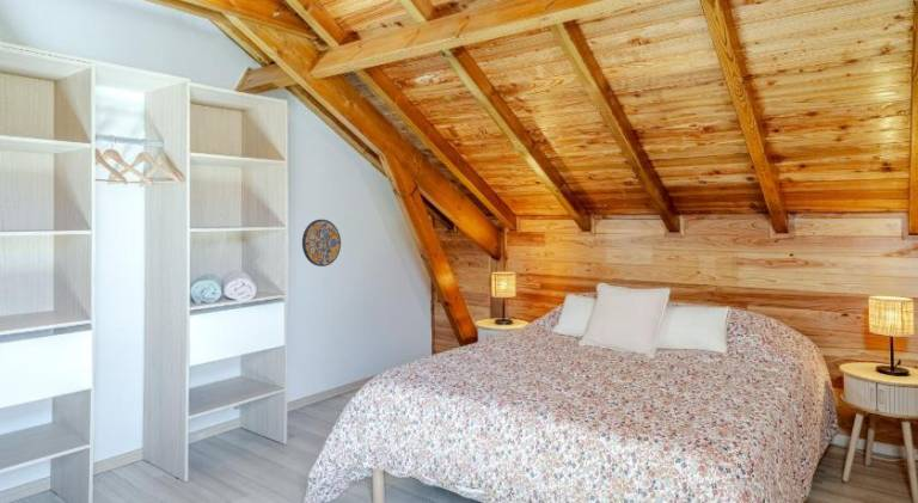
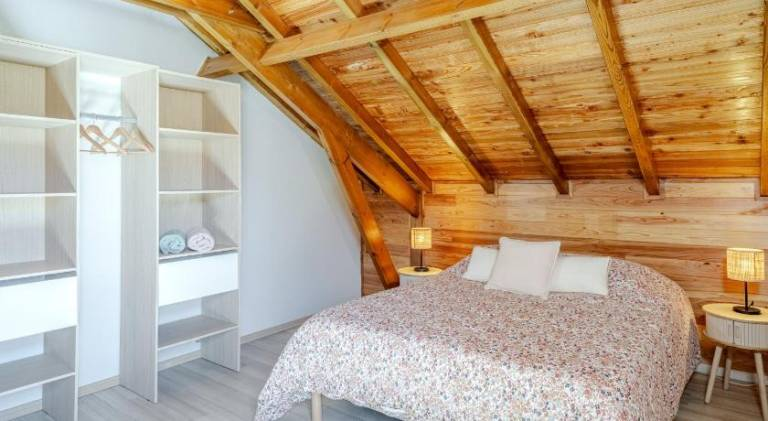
- manhole cover [301,219,342,268]
